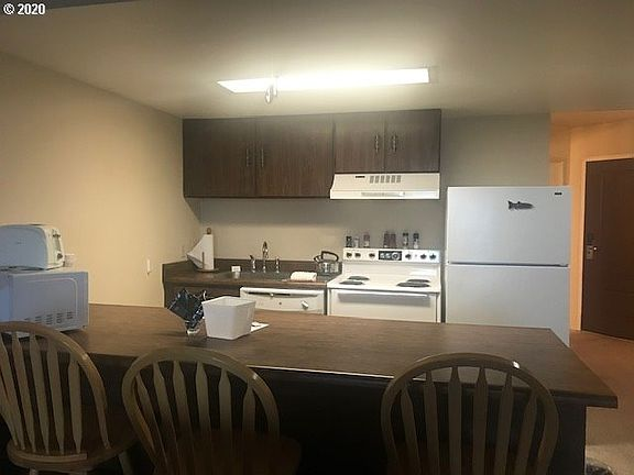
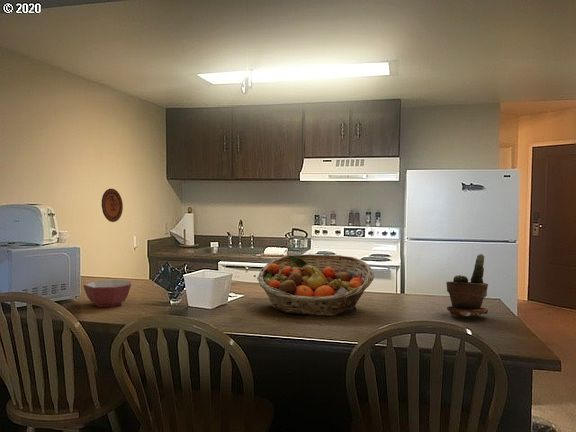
+ fruit basket [256,253,375,317]
+ potted plant [445,253,489,318]
+ decorative plate [101,188,124,223]
+ bowl [83,279,132,308]
